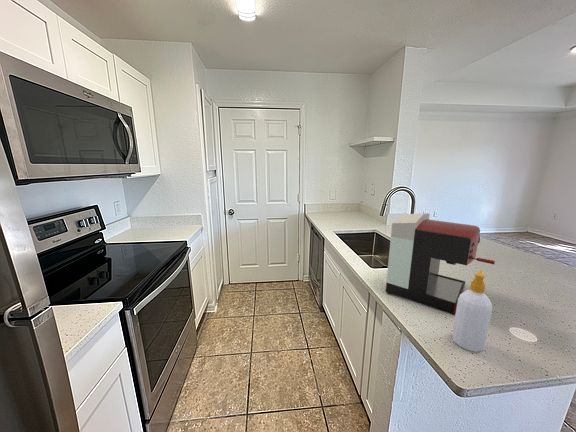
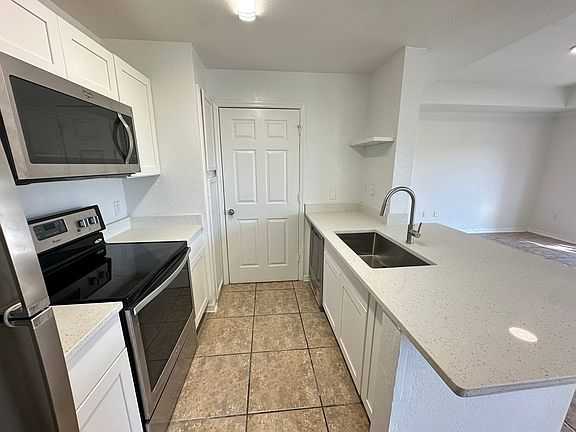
- coffee maker [385,212,496,316]
- soap bottle [451,269,493,353]
